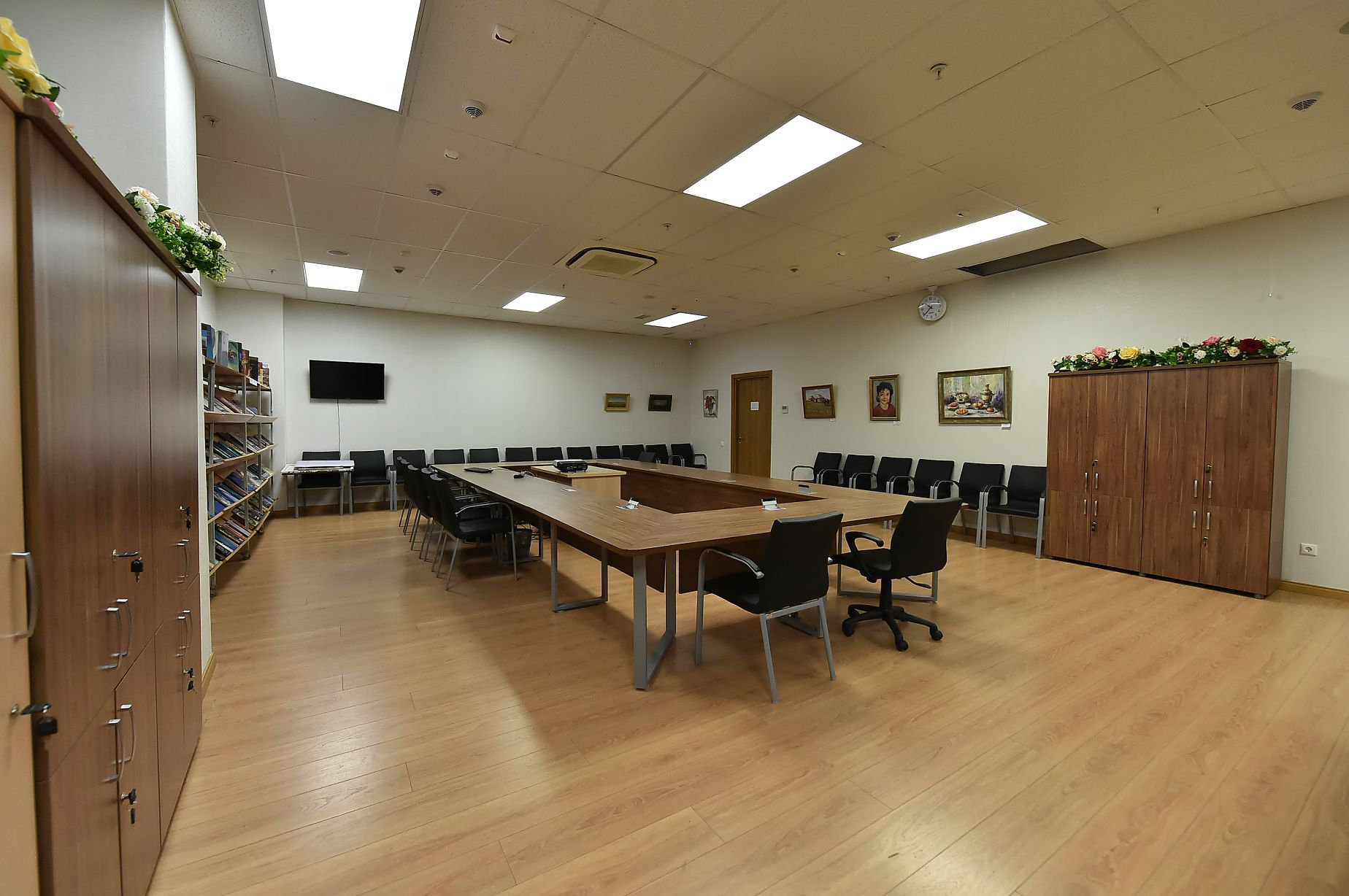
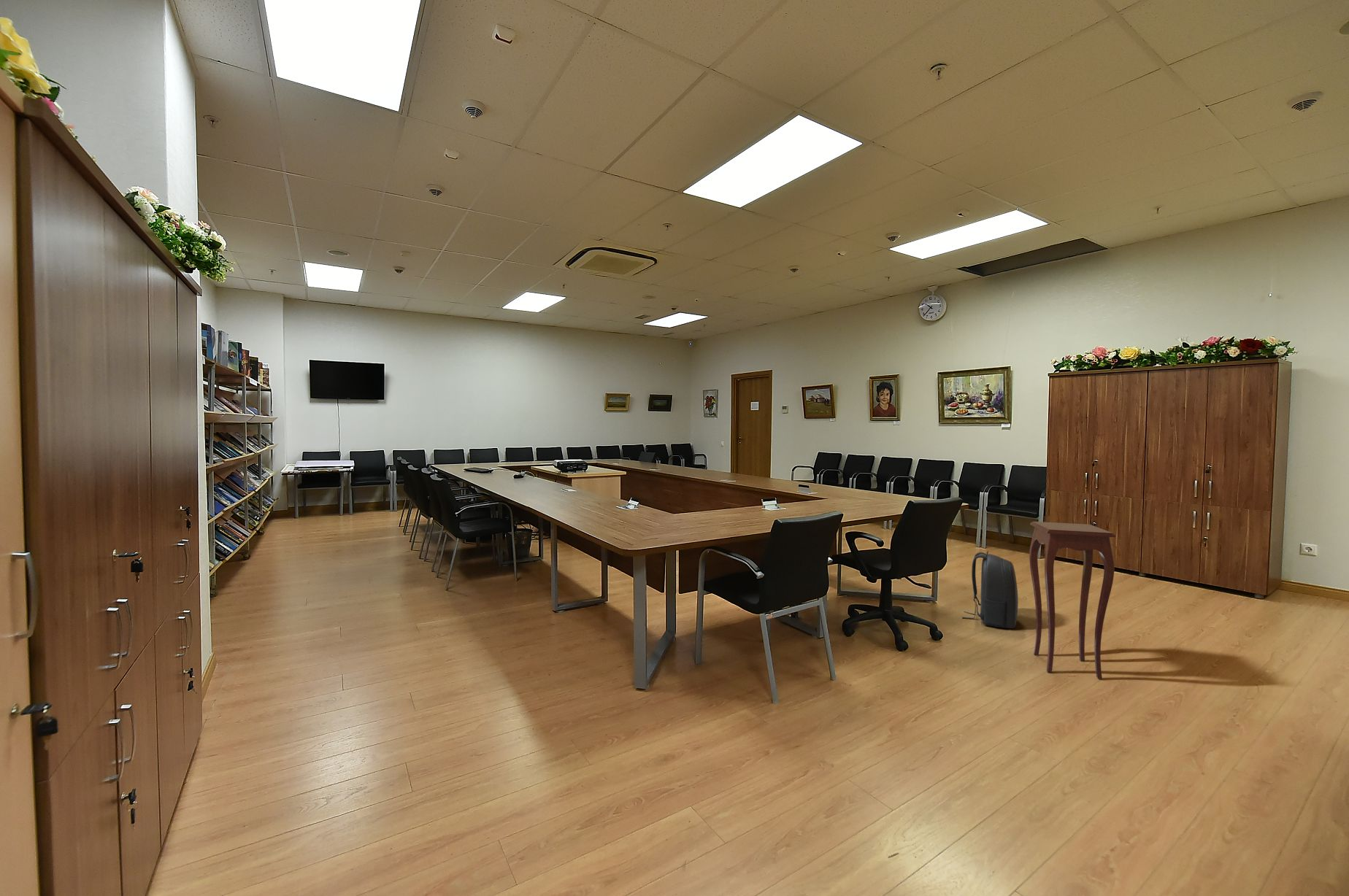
+ backpack [961,550,1019,629]
+ side table [1029,521,1116,679]
